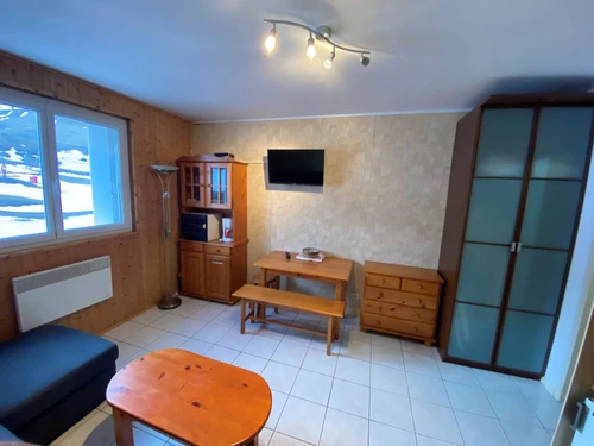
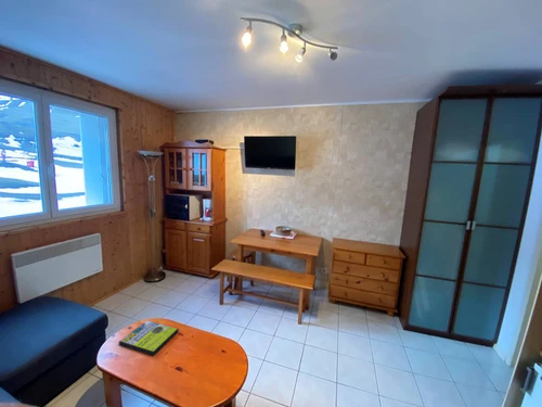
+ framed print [118,319,180,357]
